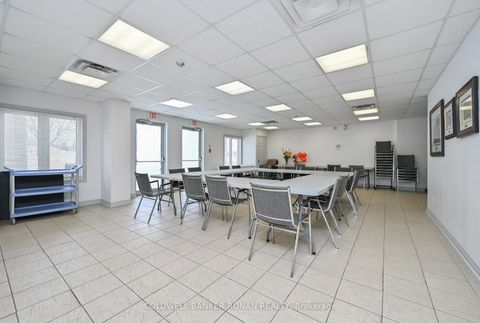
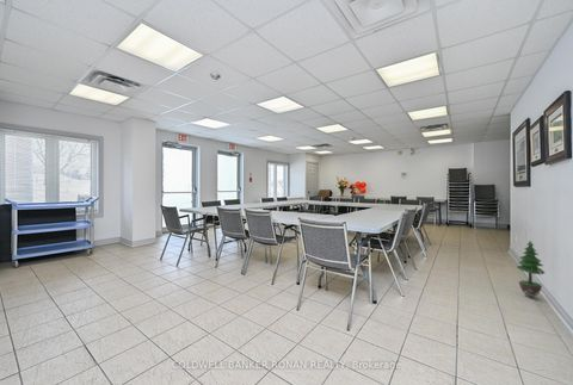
+ potted tree [516,240,546,298]
